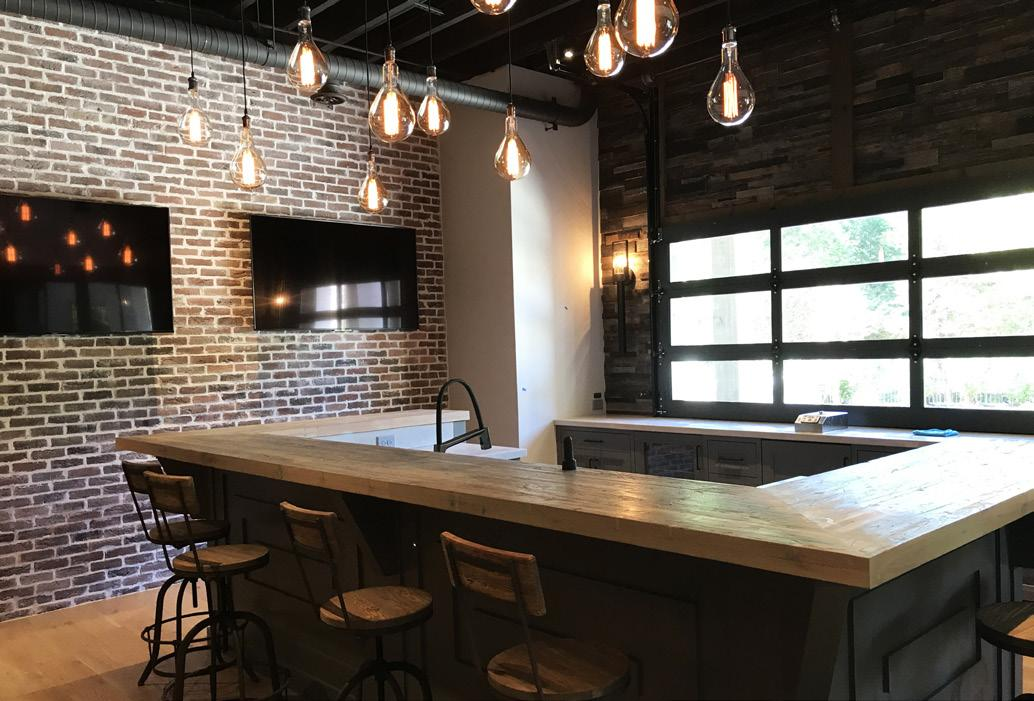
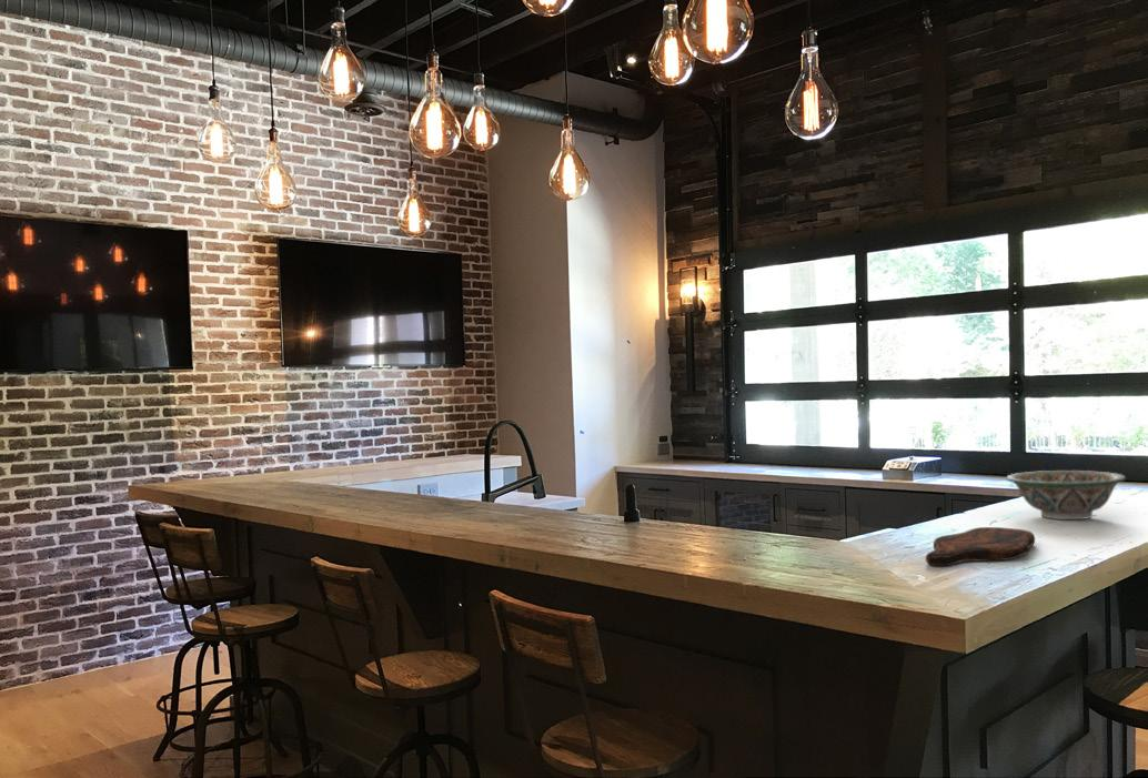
+ cutting board [925,526,1036,567]
+ decorative bowl [1006,469,1127,521]
